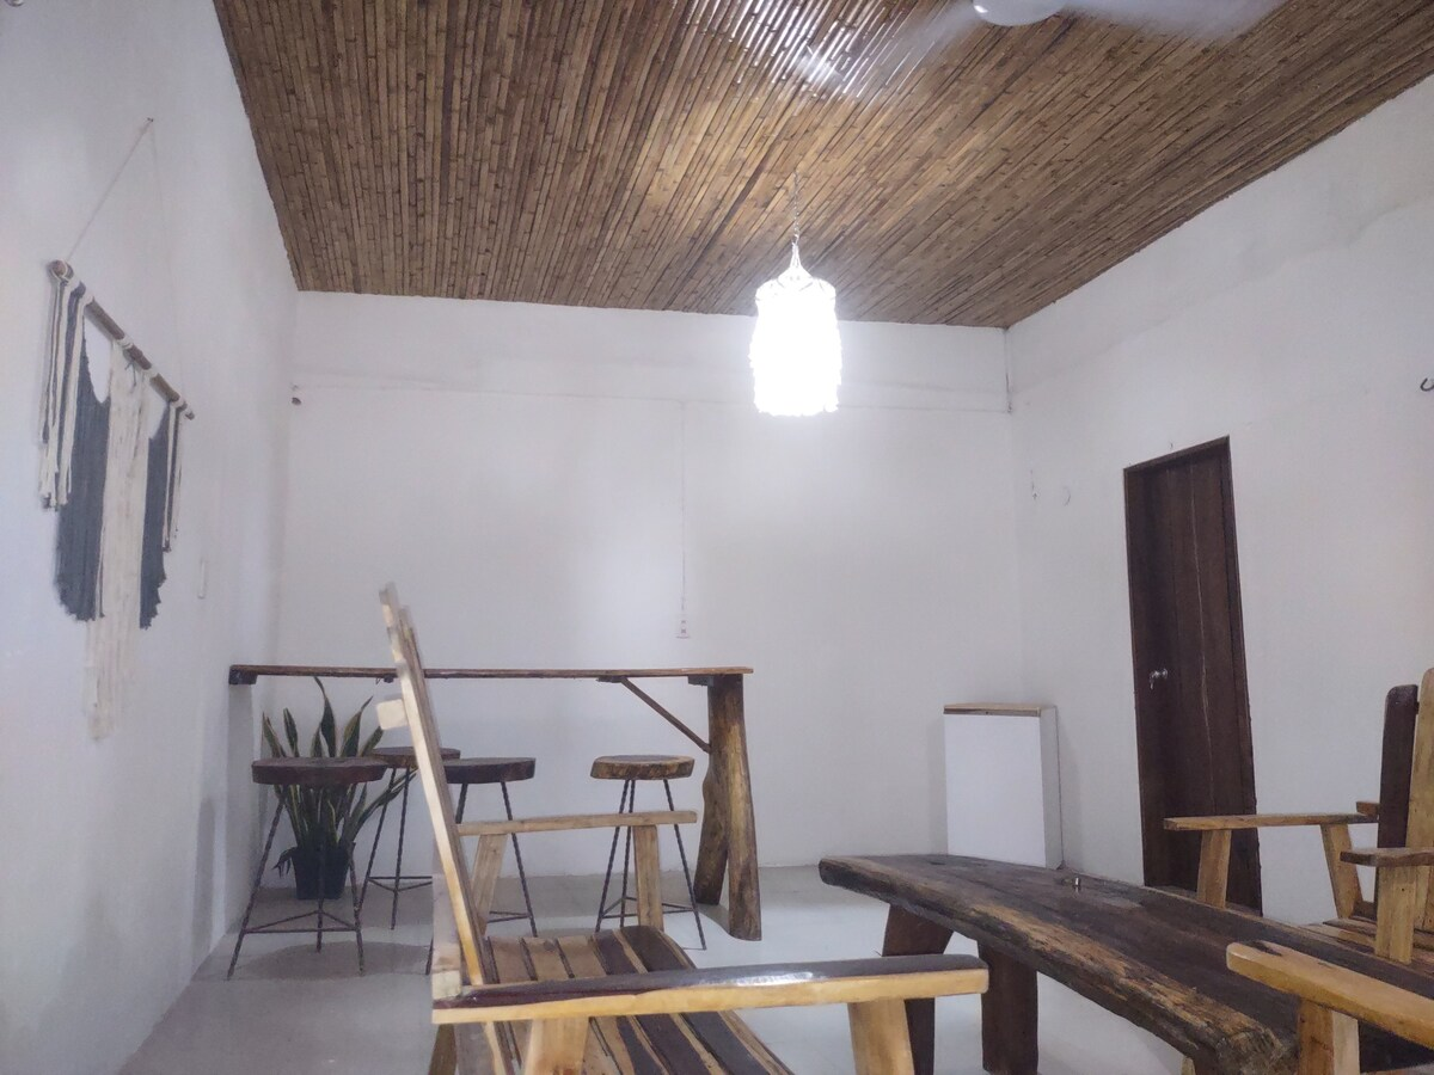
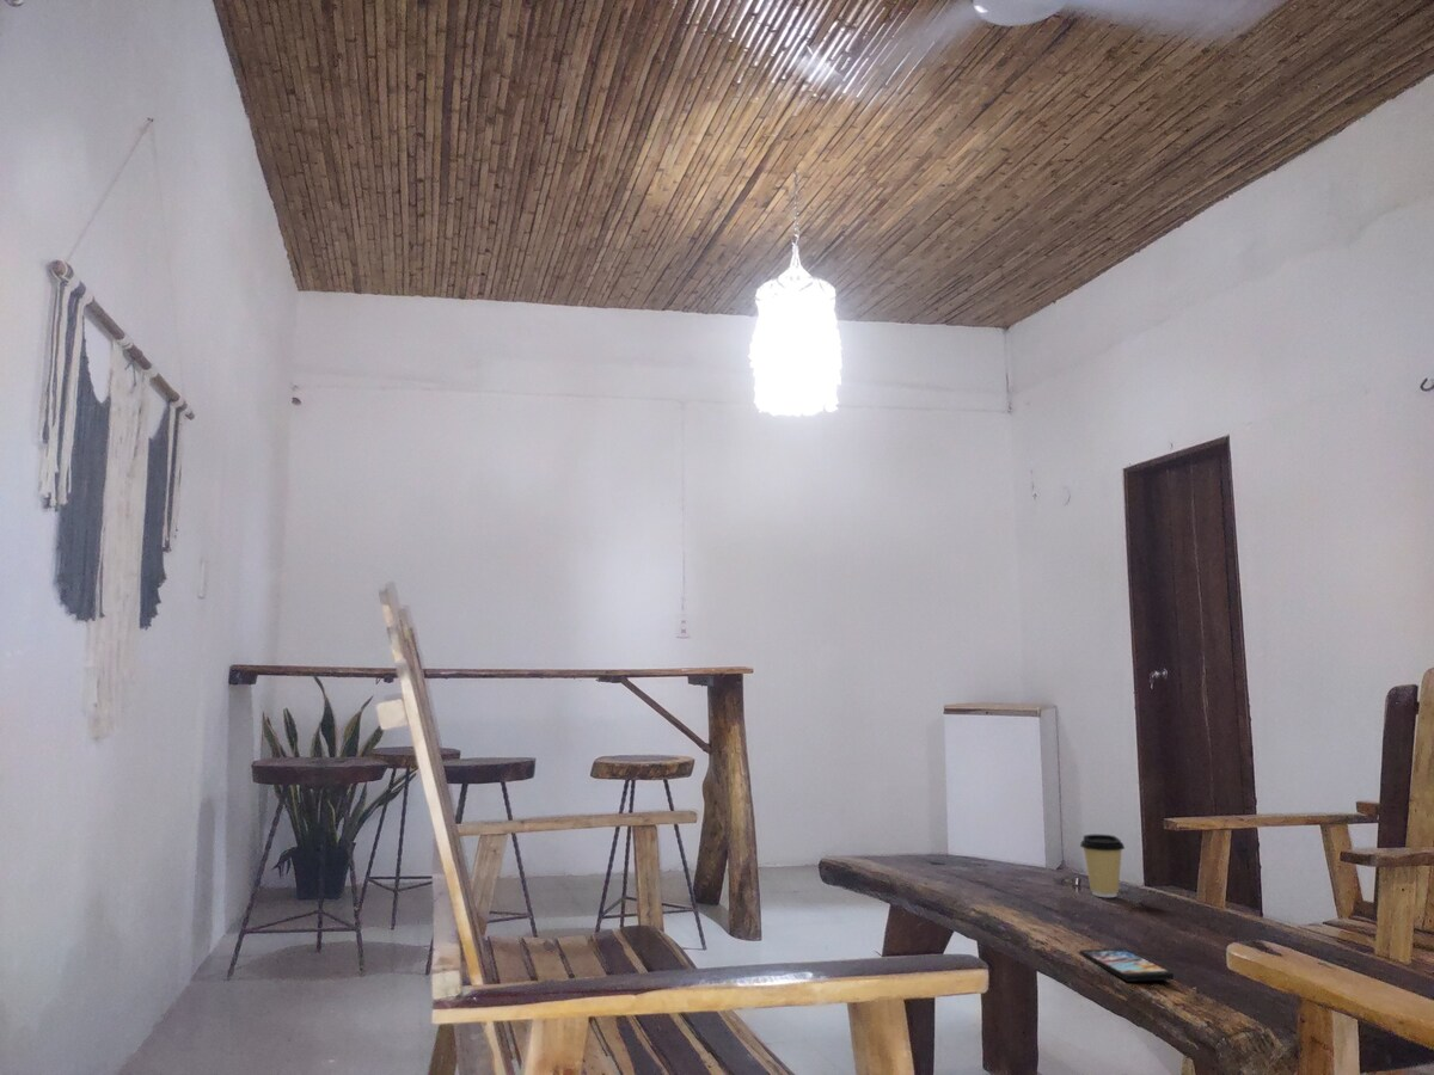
+ coffee cup [1079,834,1126,898]
+ smartphone [1079,947,1175,983]
